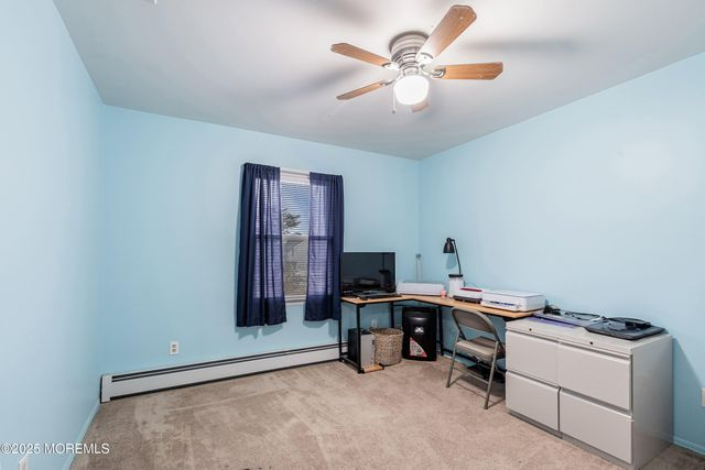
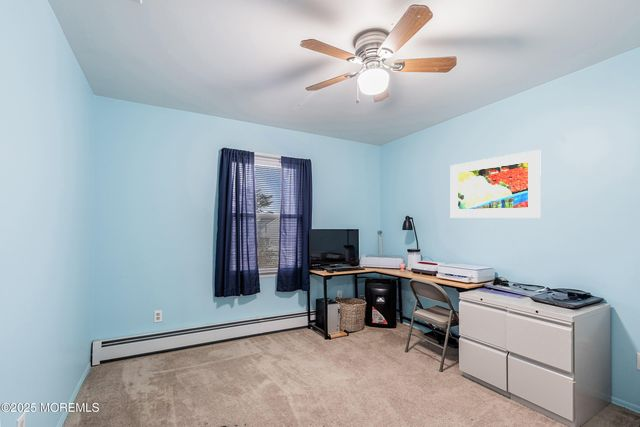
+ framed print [450,149,542,219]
